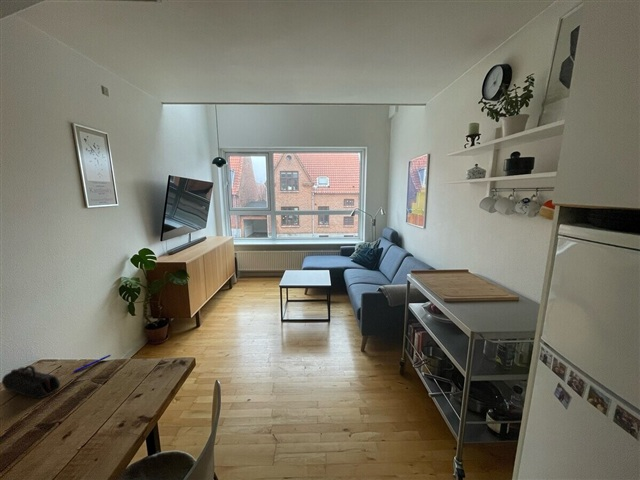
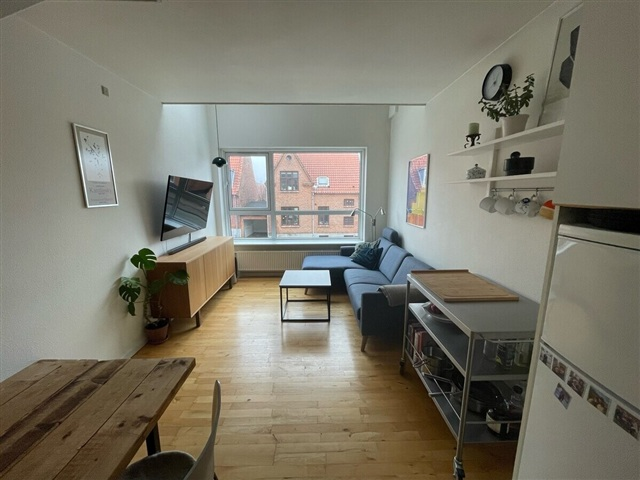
- pen [72,354,112,373]
- pencil case [1,365,61,400]
